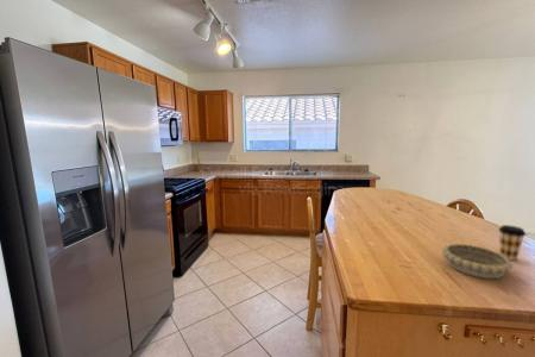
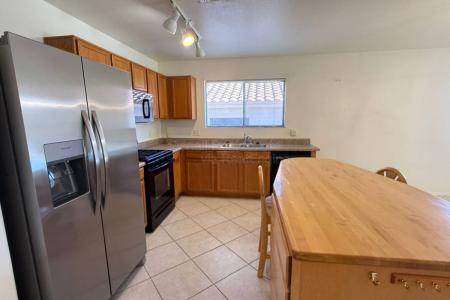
- decorative bowl [441,243,514,280]
- coffee cup [497,224,527,262]
